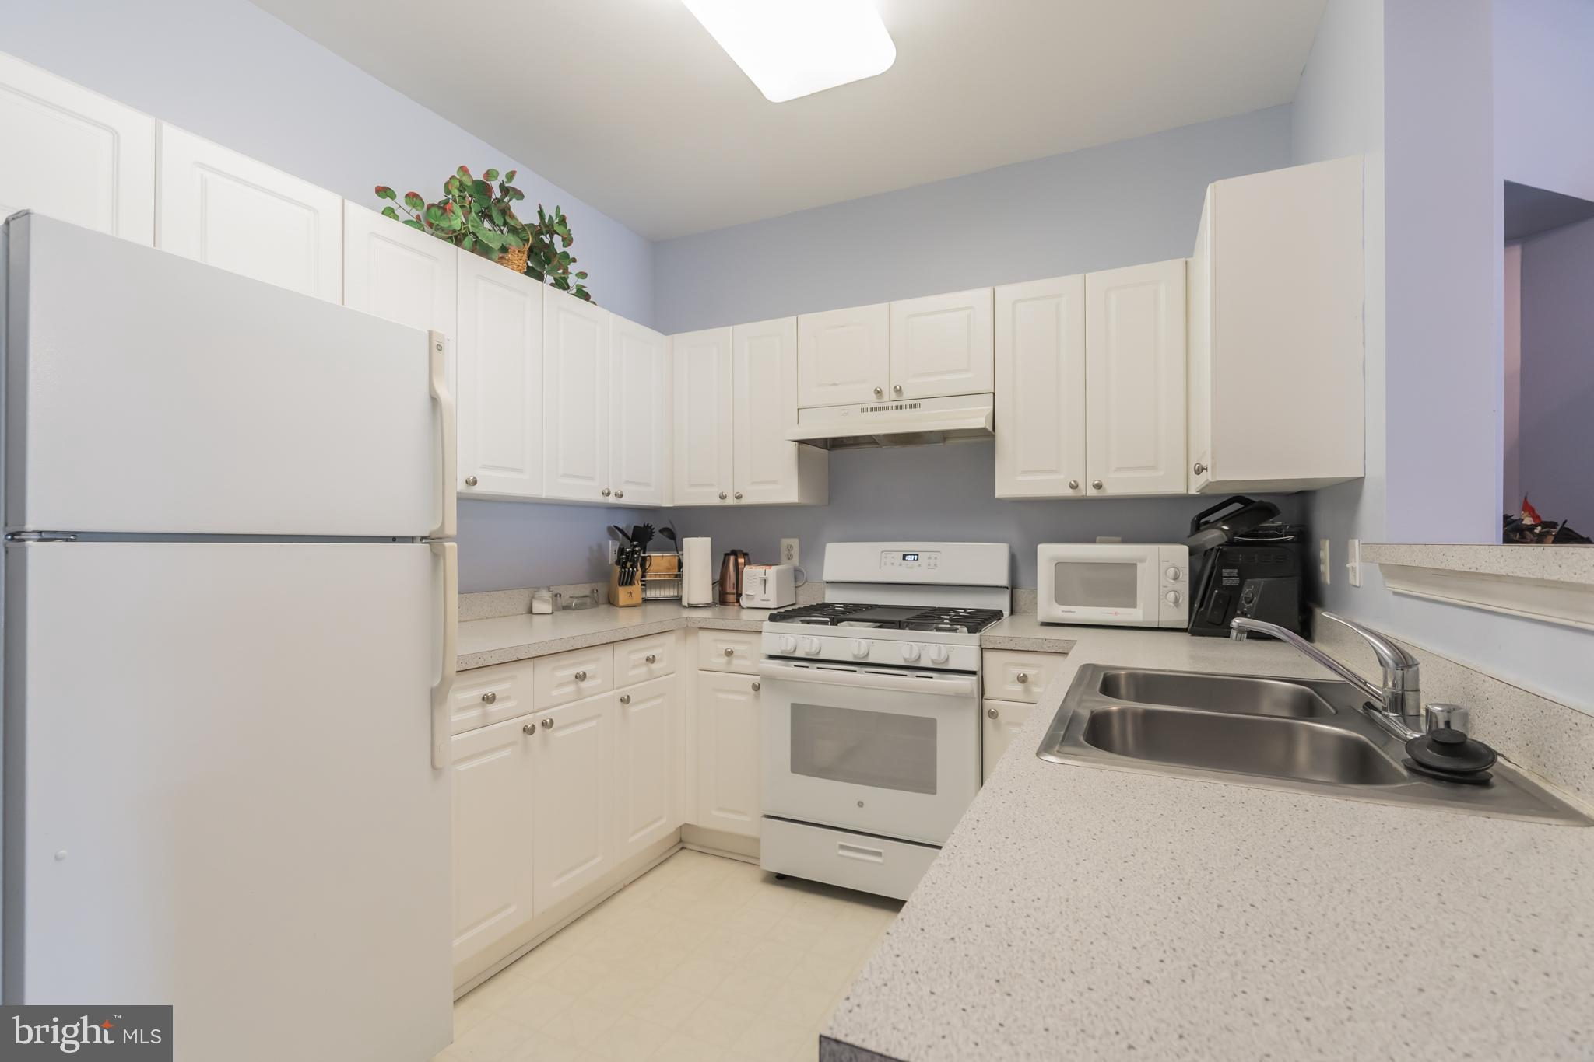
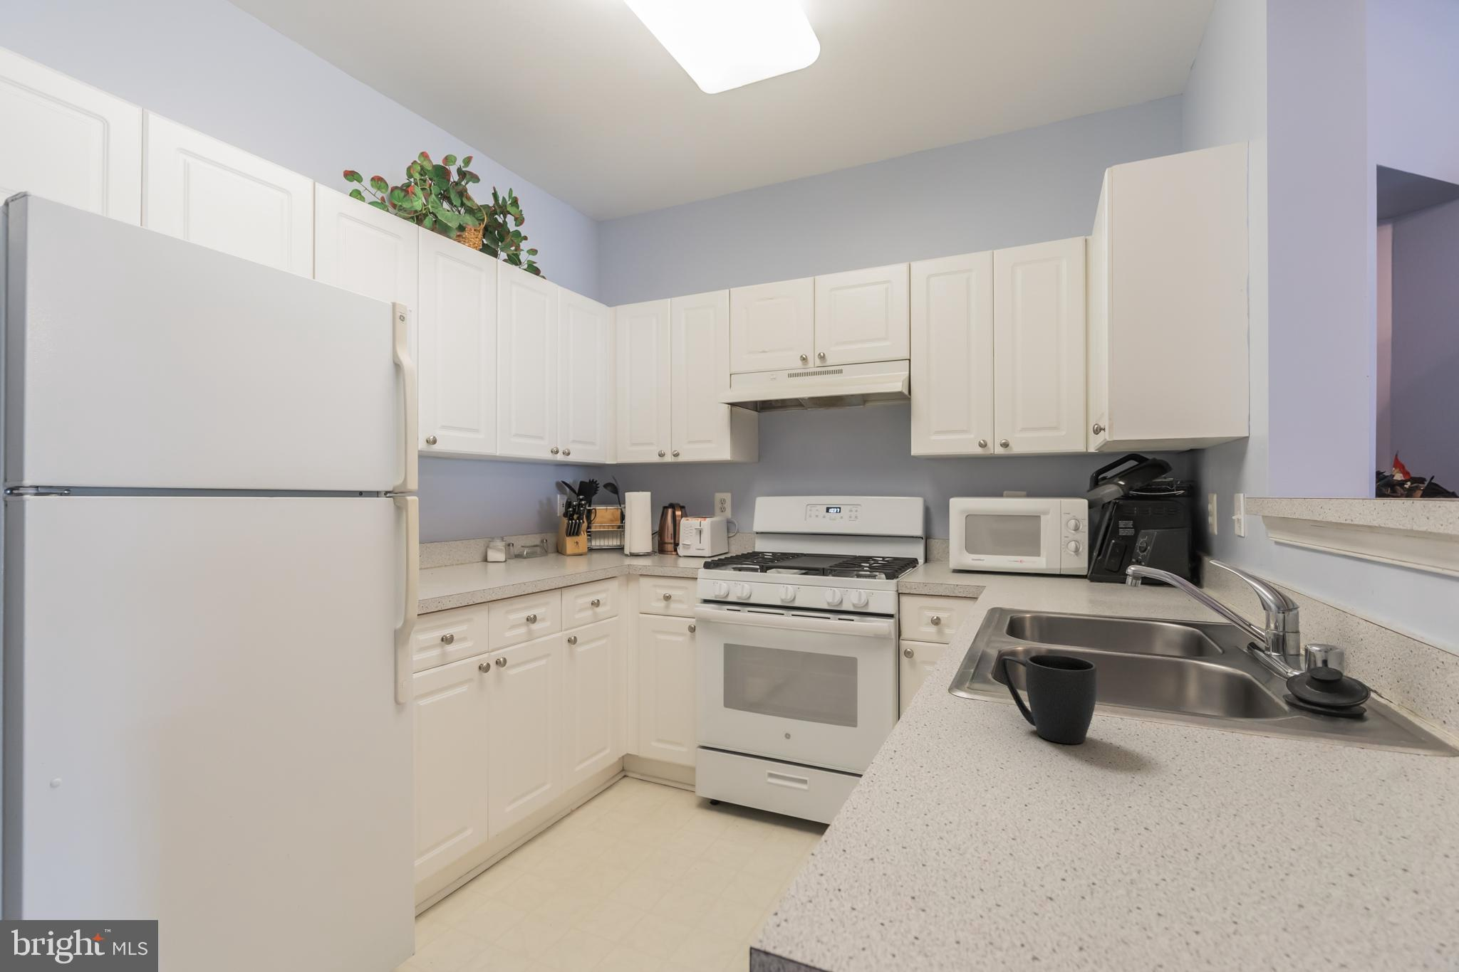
+ mug [1000,654,1098,744]
